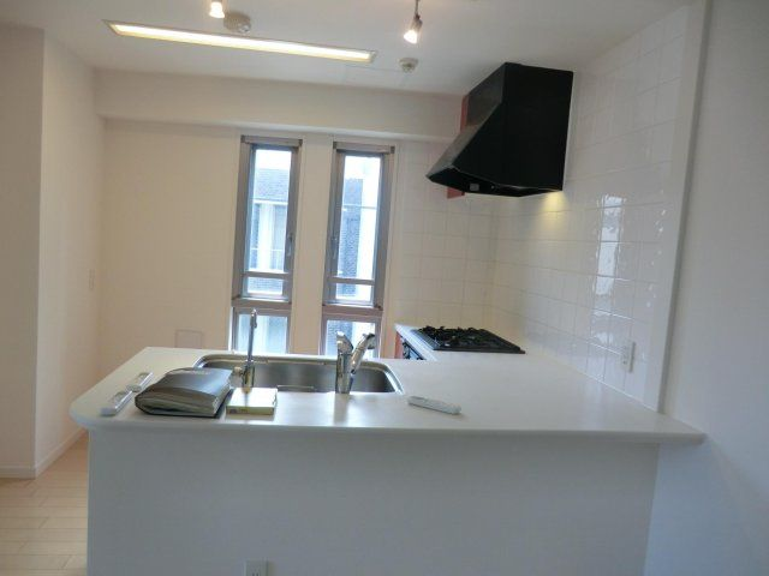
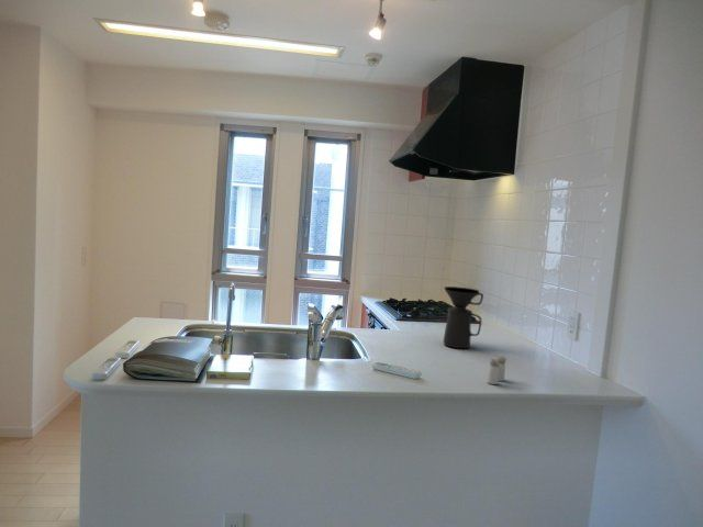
+ coffee maker [443,285,484,349]
+ salt and pepper shaker [487,356,507,385]
